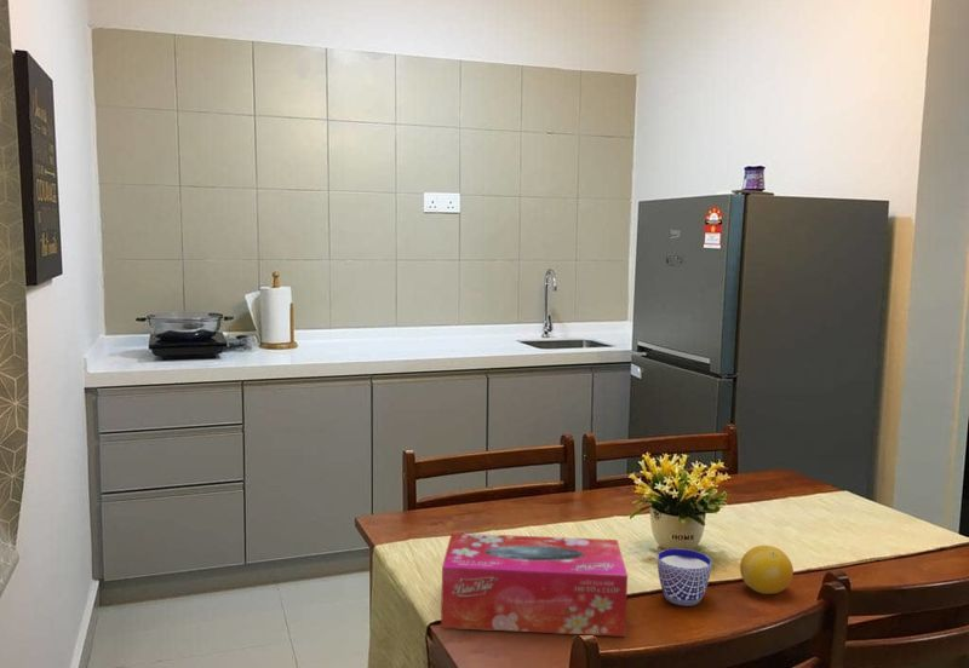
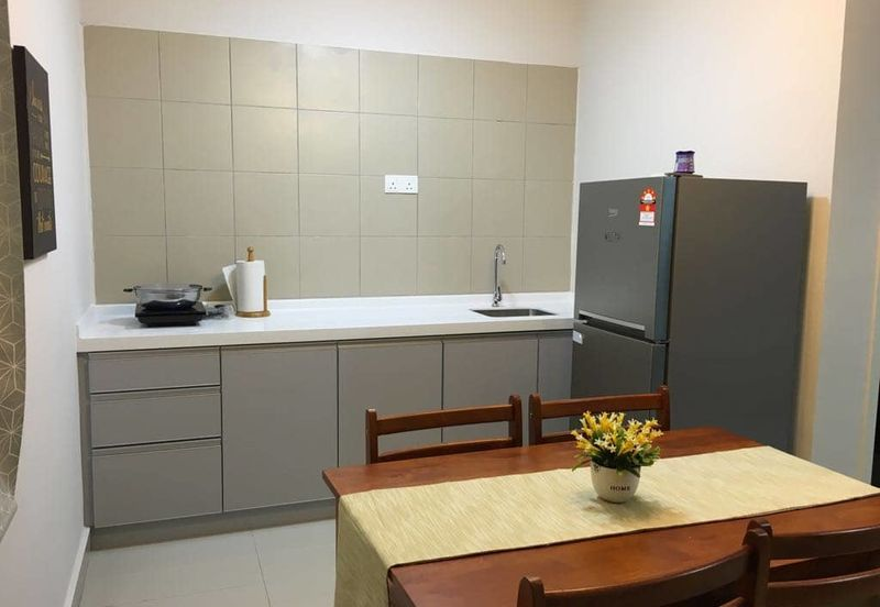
- fruit [739,545,795,595]
- tissue box [440,532,629,638]
- cup [656,547,713,607]
